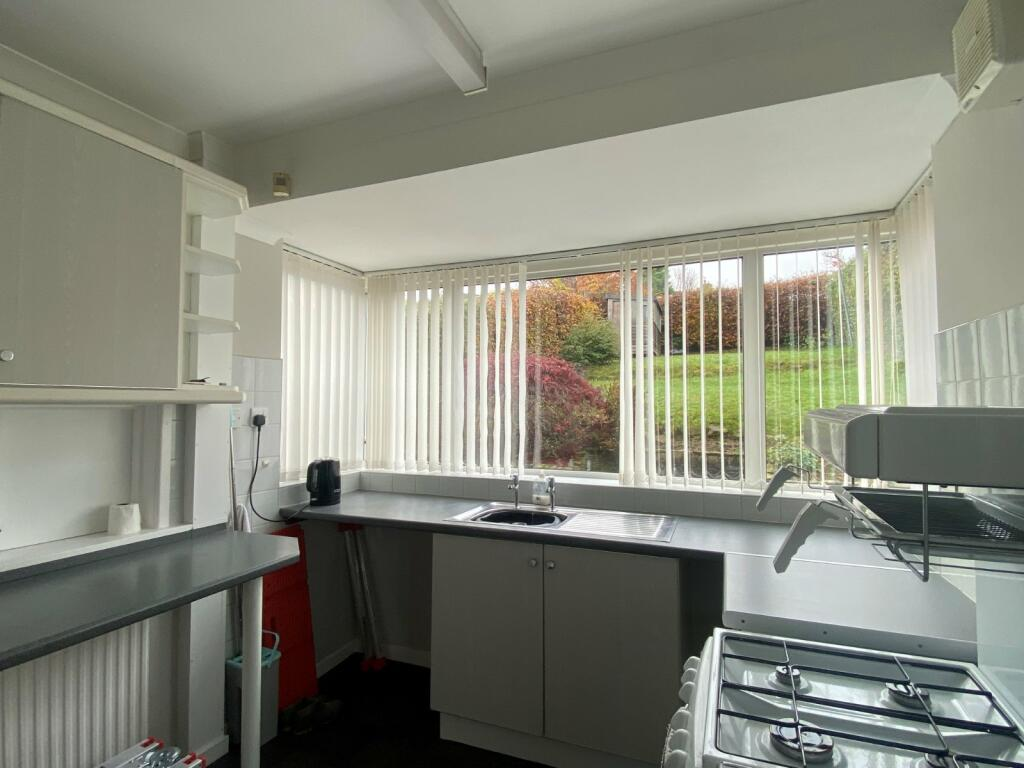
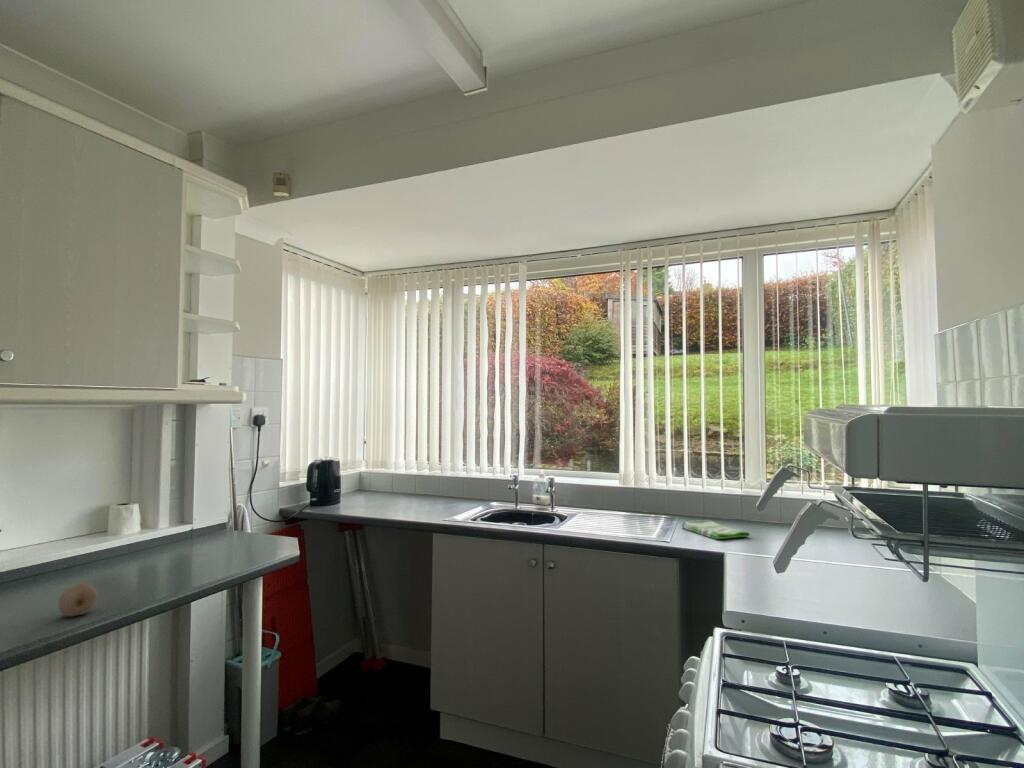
+ dish towel [680,519,751,540]
+ fruit [57,582,98,617]
